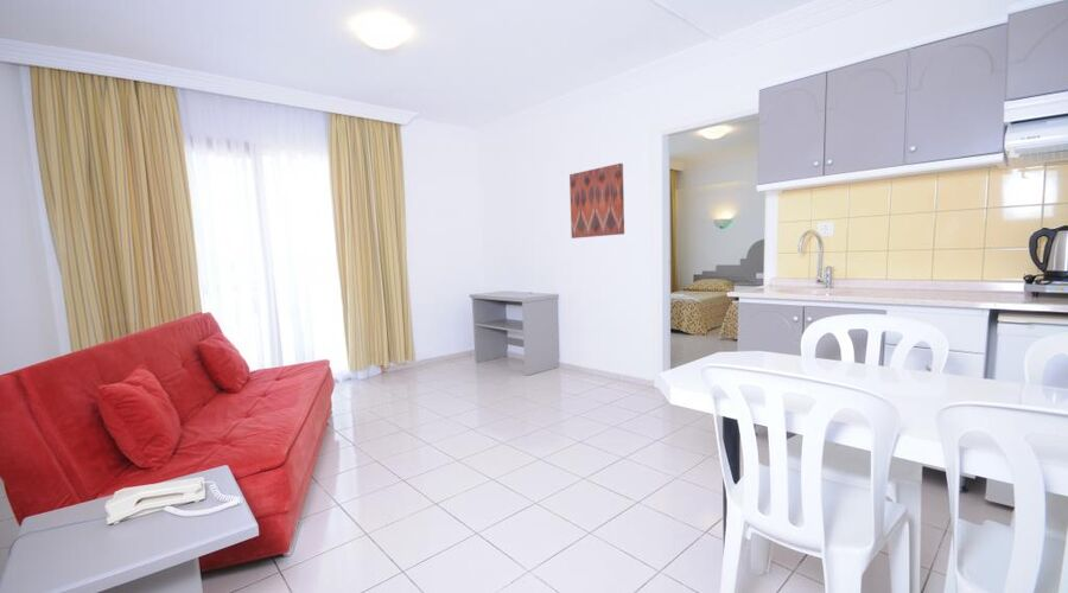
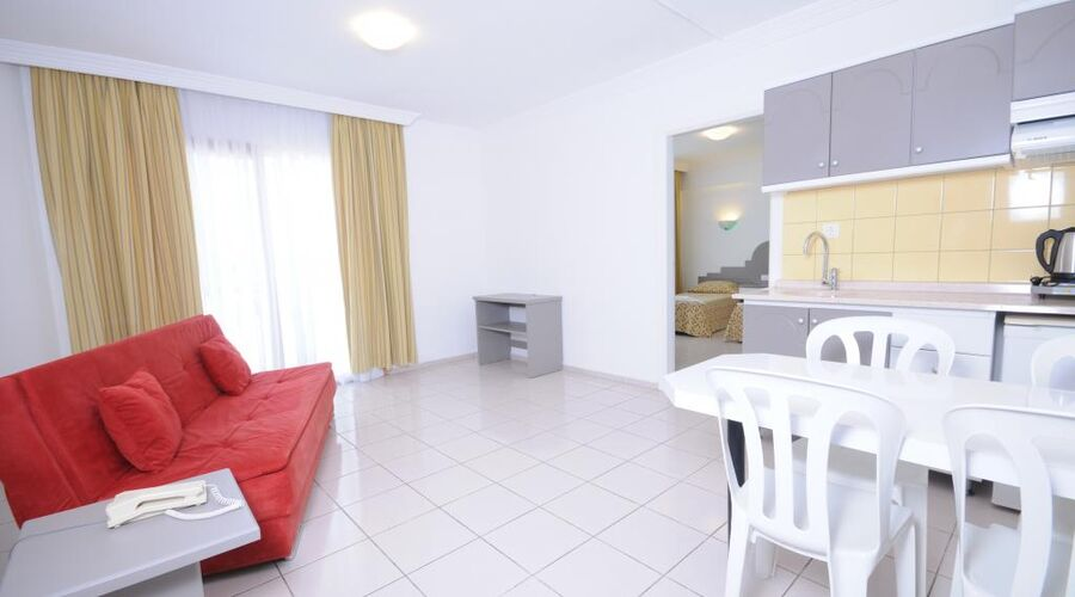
- wall art [568,162,625,240]
